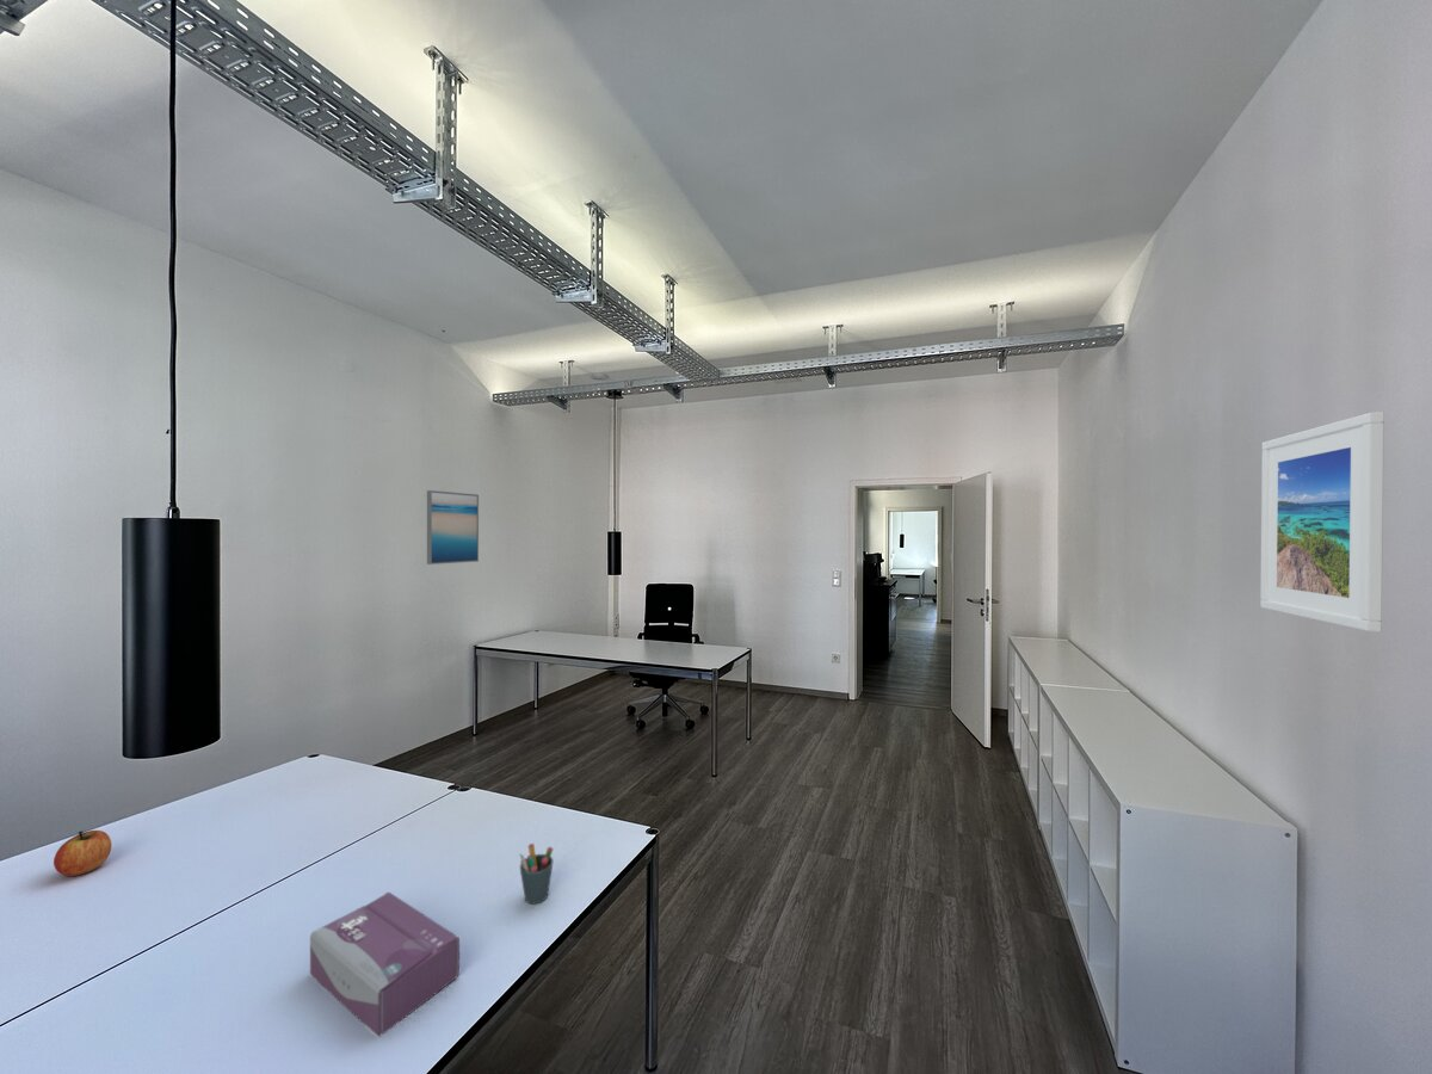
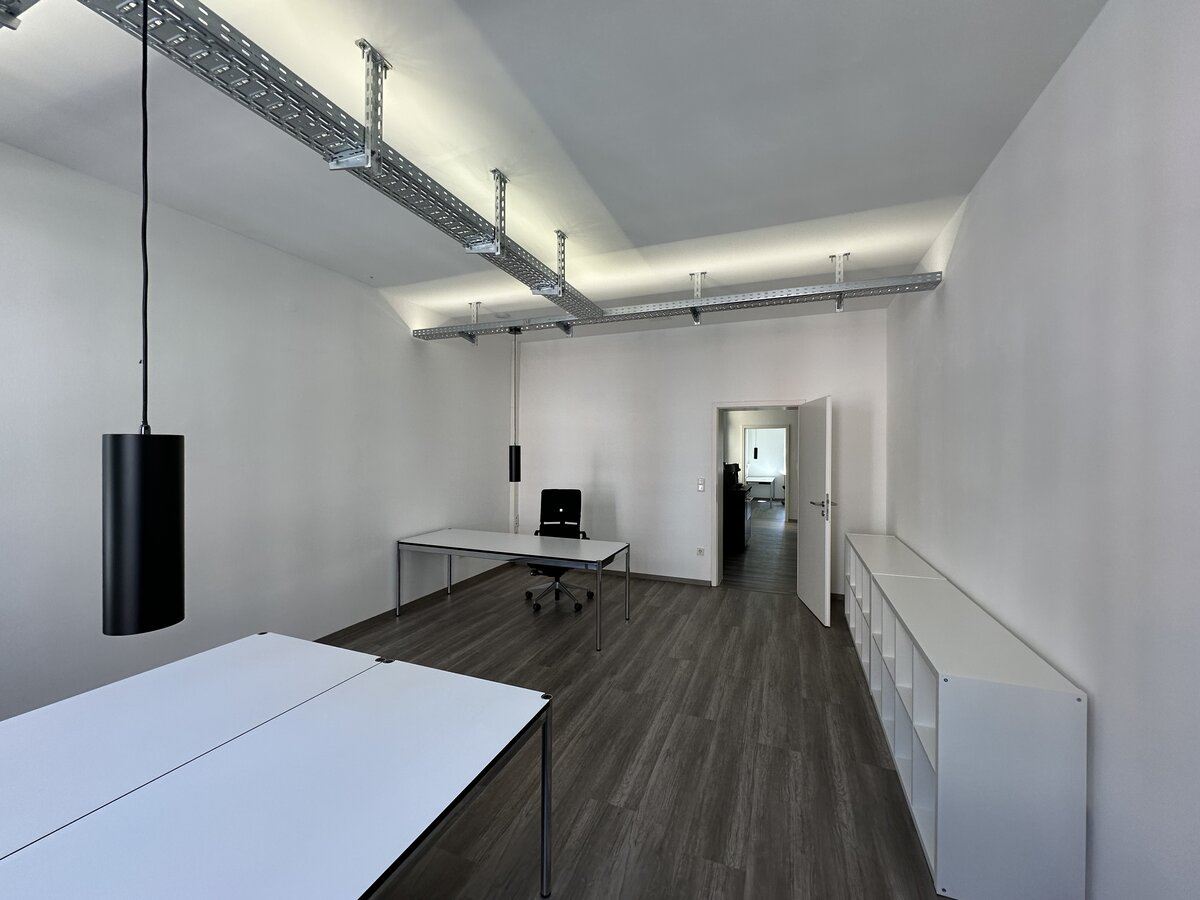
- tissue box [309,891,461,1038]
- wall art [426,489,480,566]
- apple [53,829,112,877]
- pen holder [518,842,555,905]
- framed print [1259,411,1385,632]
